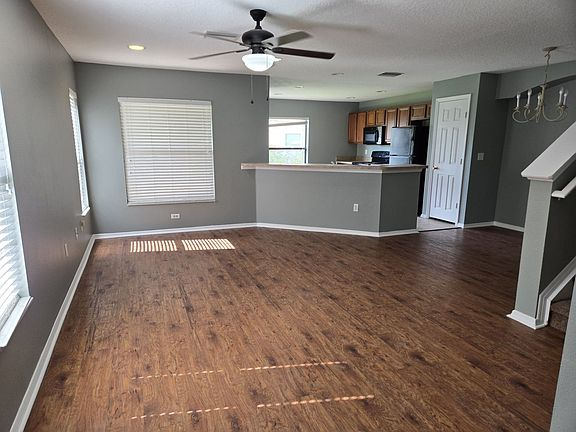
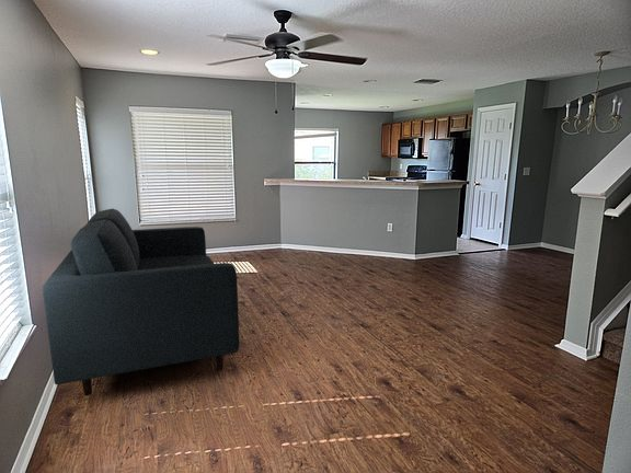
+ sofa [42,208,240,396]
